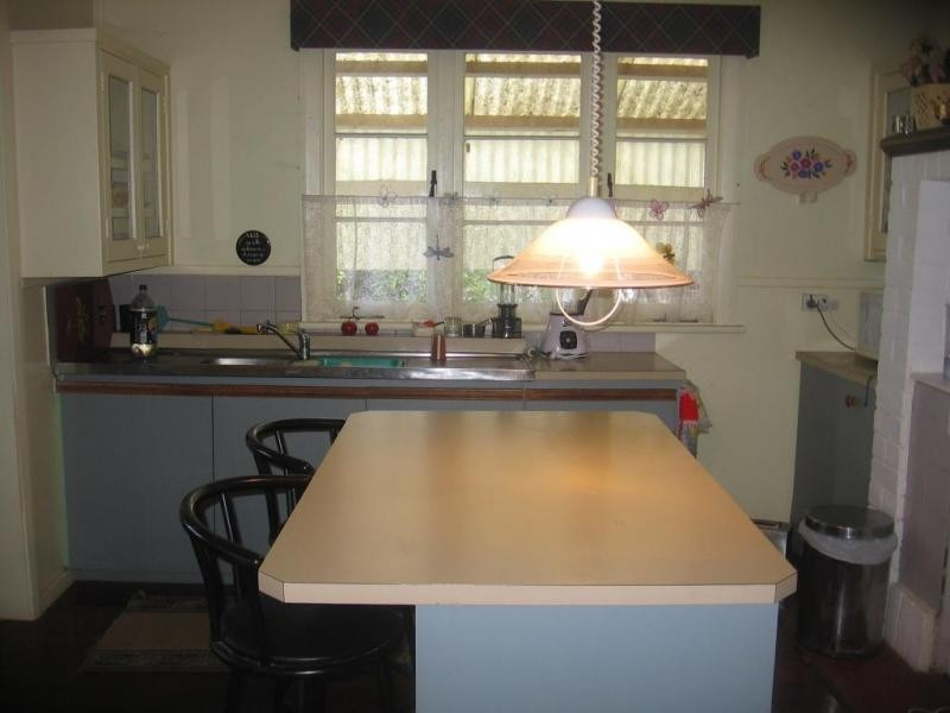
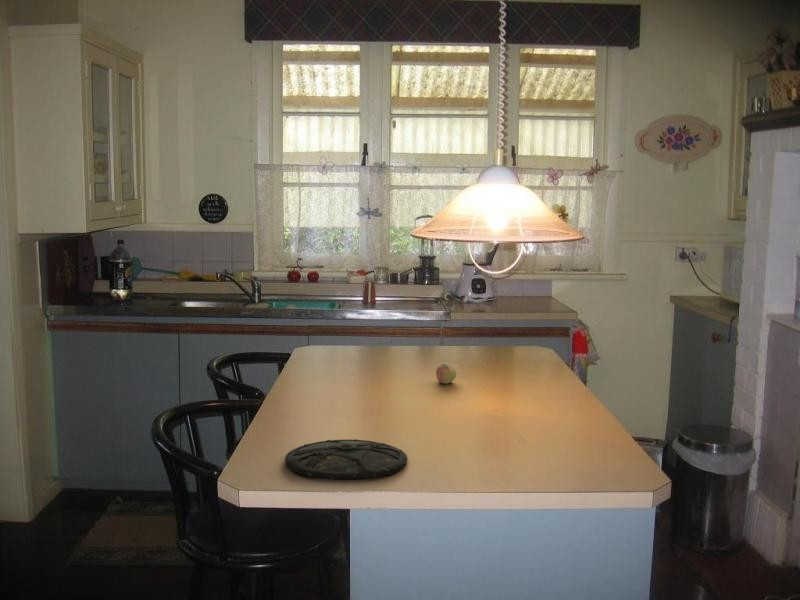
+ apple [435,363,457,385]
+ plate [284,438,408,481]
